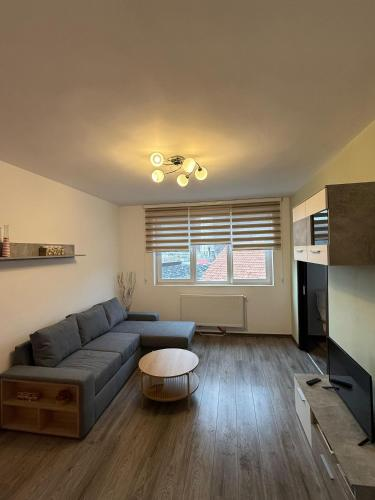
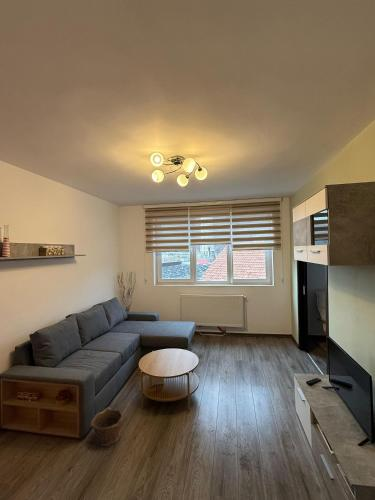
+ clay pot [90,407,124,447]
